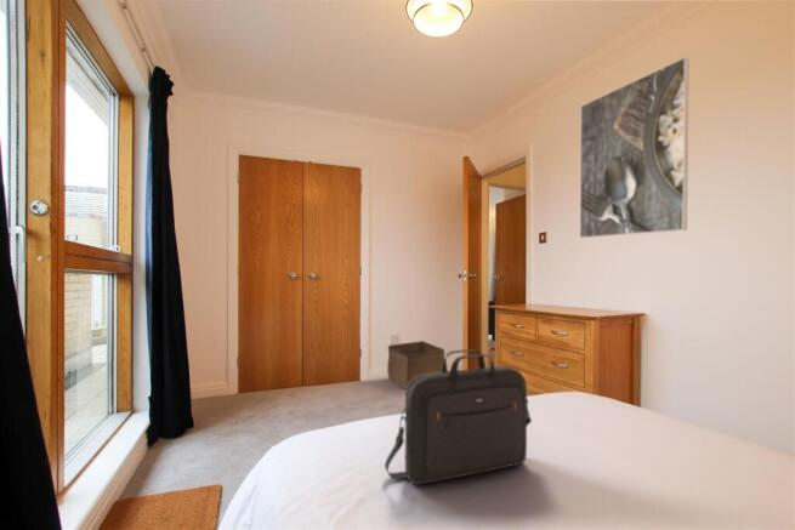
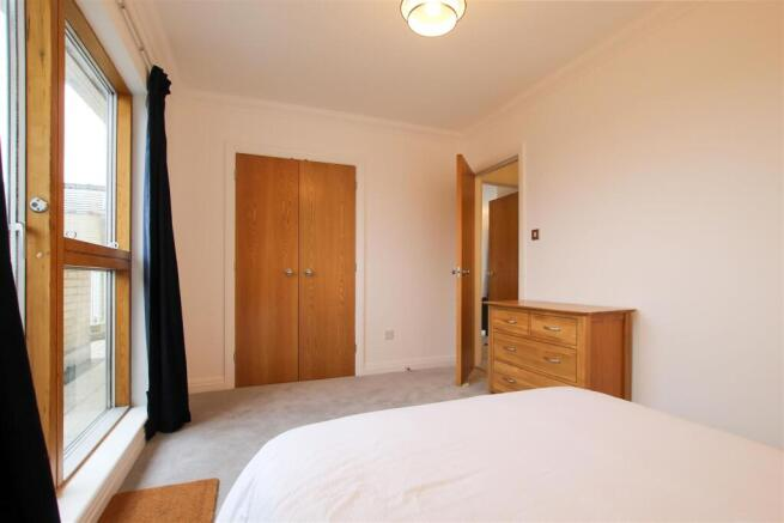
- storage bin [386,340,447,391]
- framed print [579,56,689,239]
- laptop bag [384,348,533,485]
